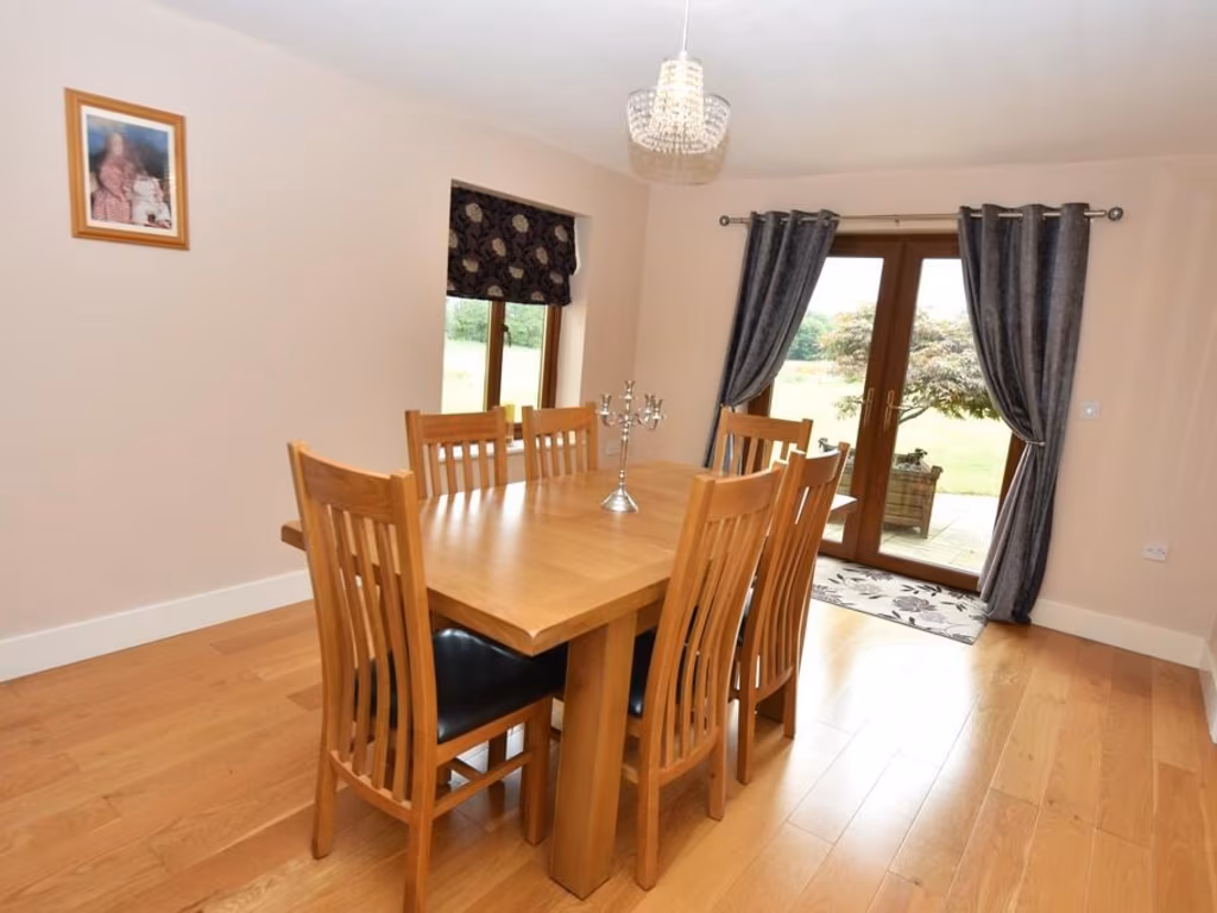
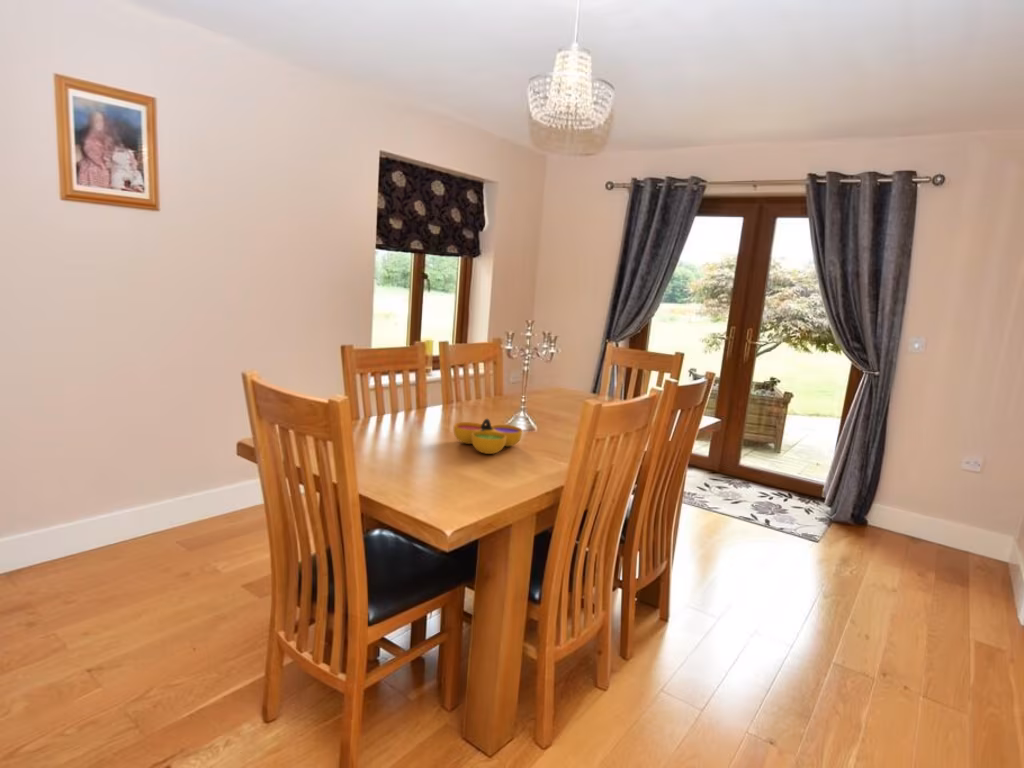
+ decorative bowl [453,418,523,455]
